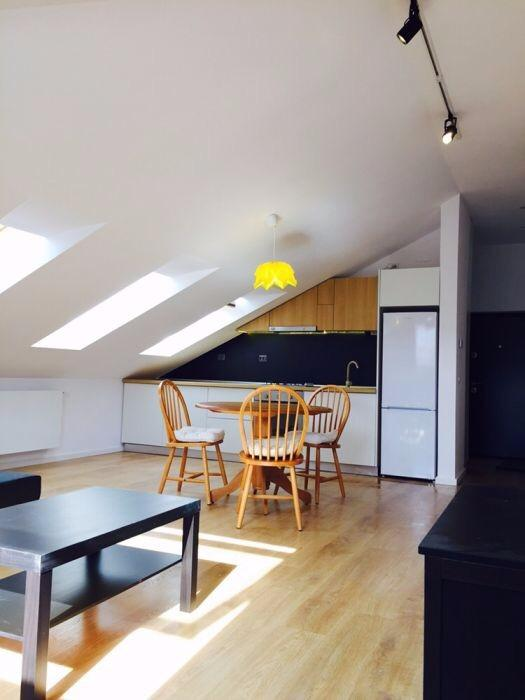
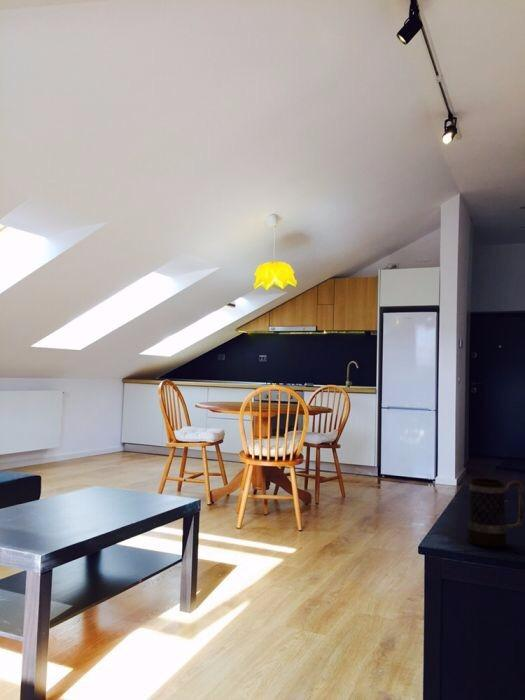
+ mug [466,477,525,548]
